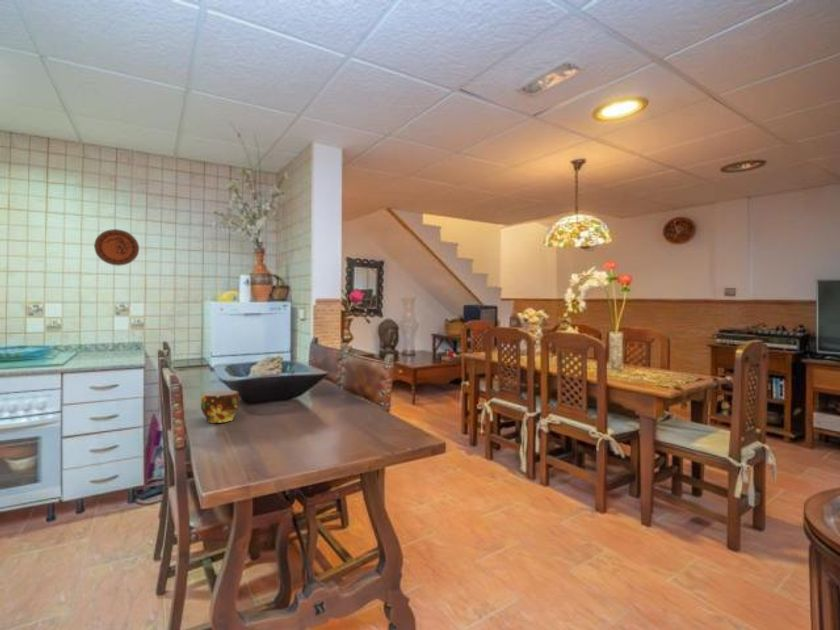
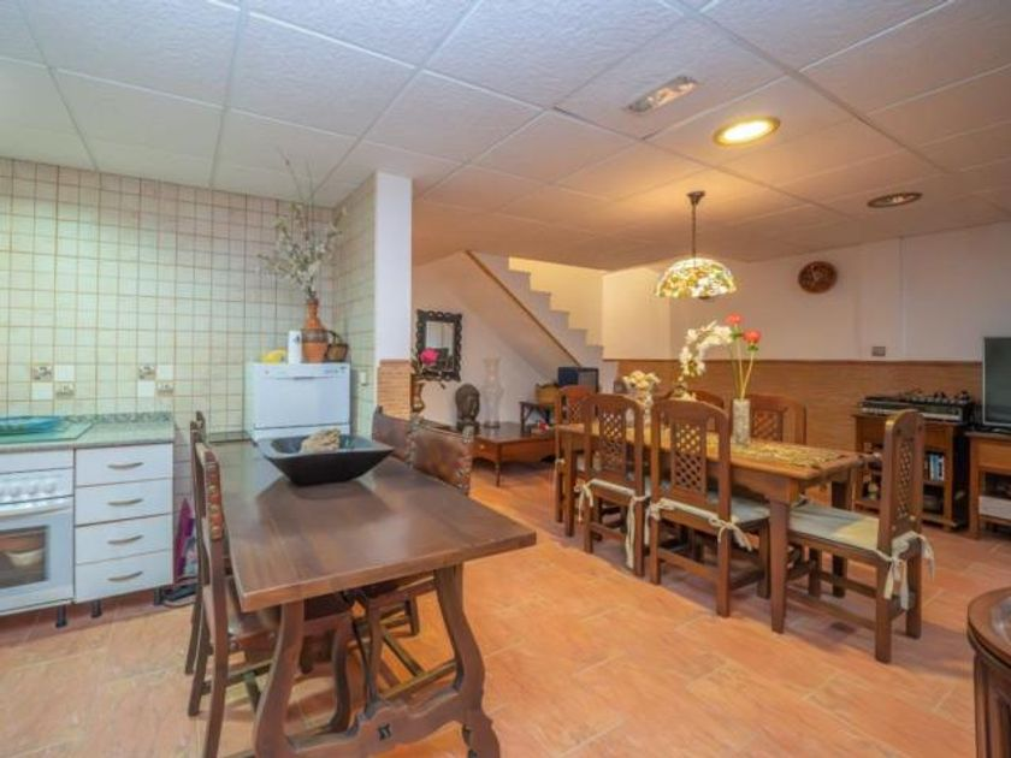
- decorative plate [93,228,140,267]
- cup [200,389,241,424]
